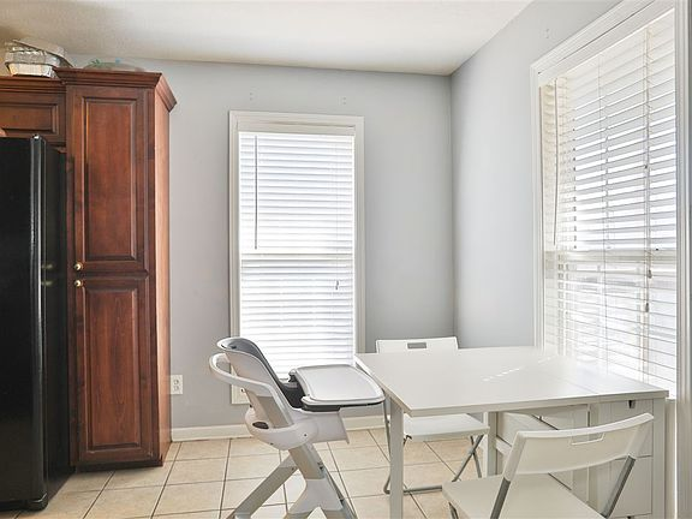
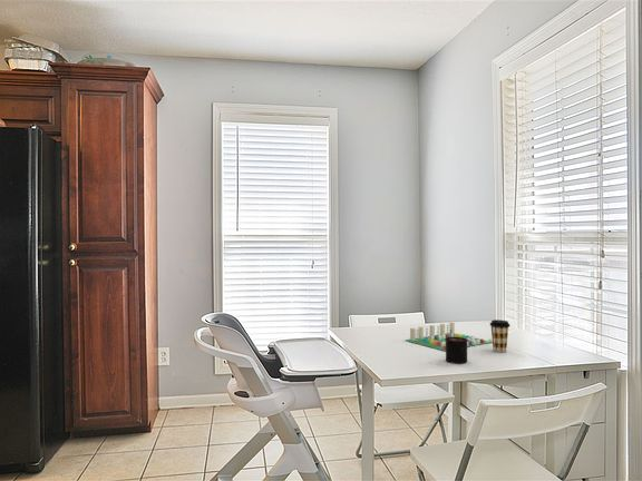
+ candle [445,330,468,364]
+ coffee cup [489,318,510,353]
+ board game [405,321,493,352]
